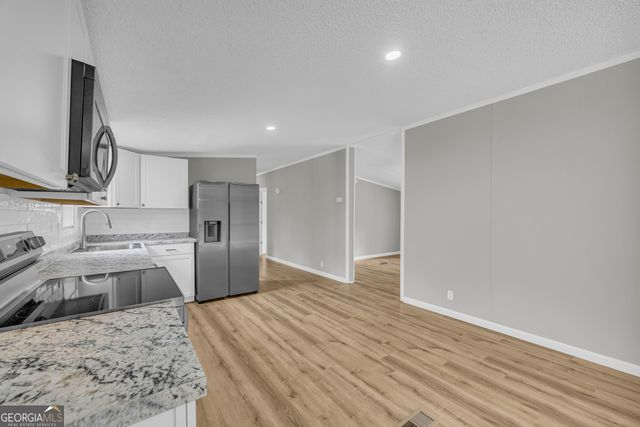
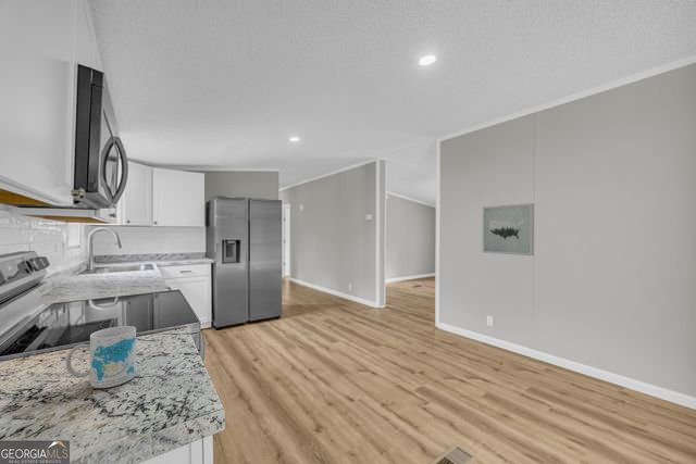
+ mug [65,325,137,389]
+ wall art [482,202,535,256]
